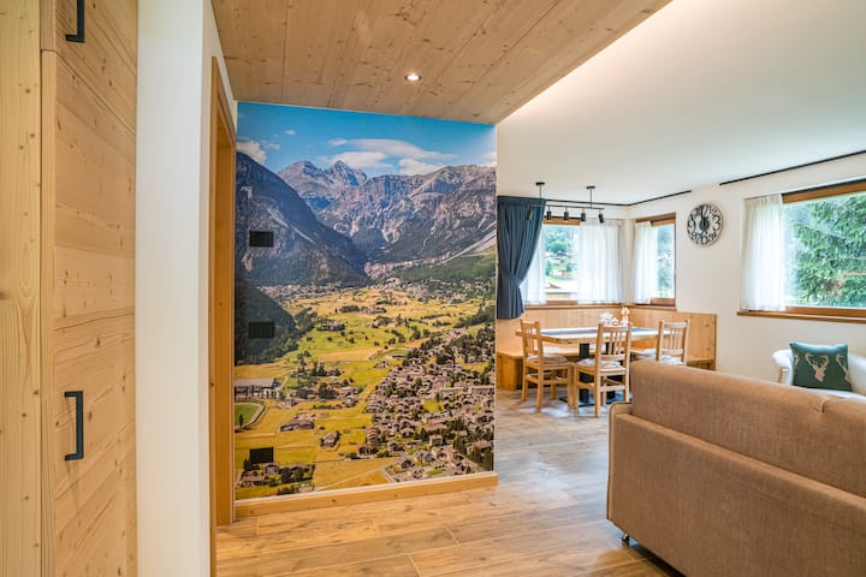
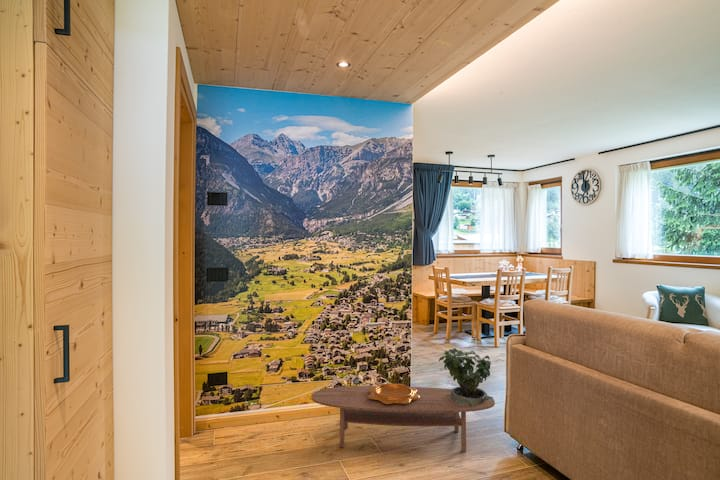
+ potted plant [438,344,495,406]
+ coffee table [311,385,496,453]
+ decorative bowl [368,383,420,404]
